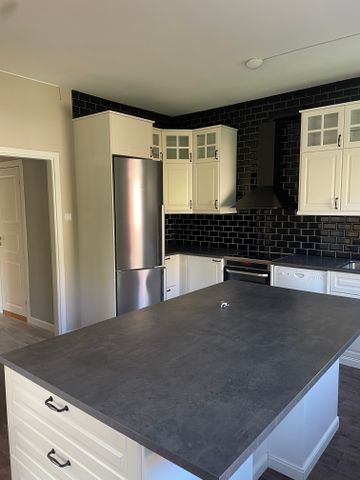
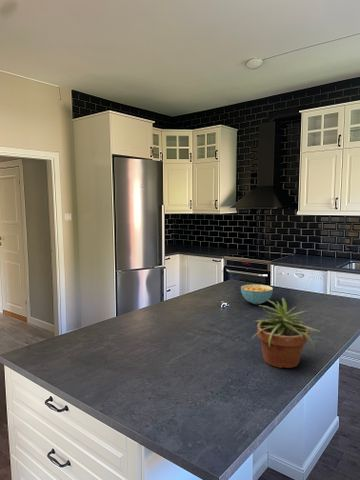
+ potted plant [251,297,322,369]
+ cereal bowl [240,283,274,305]
